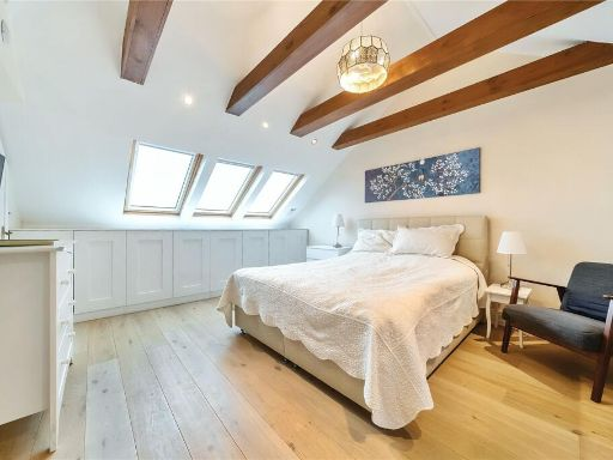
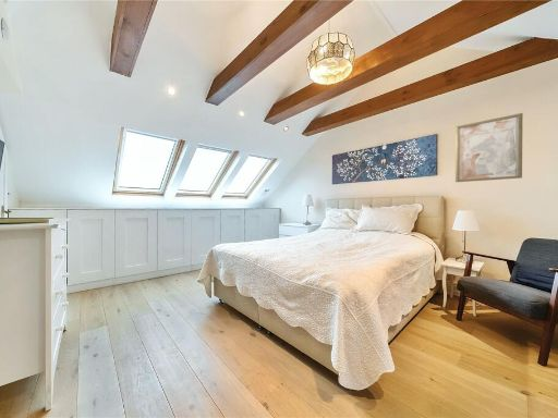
+ wall art [454,112,524,183]
